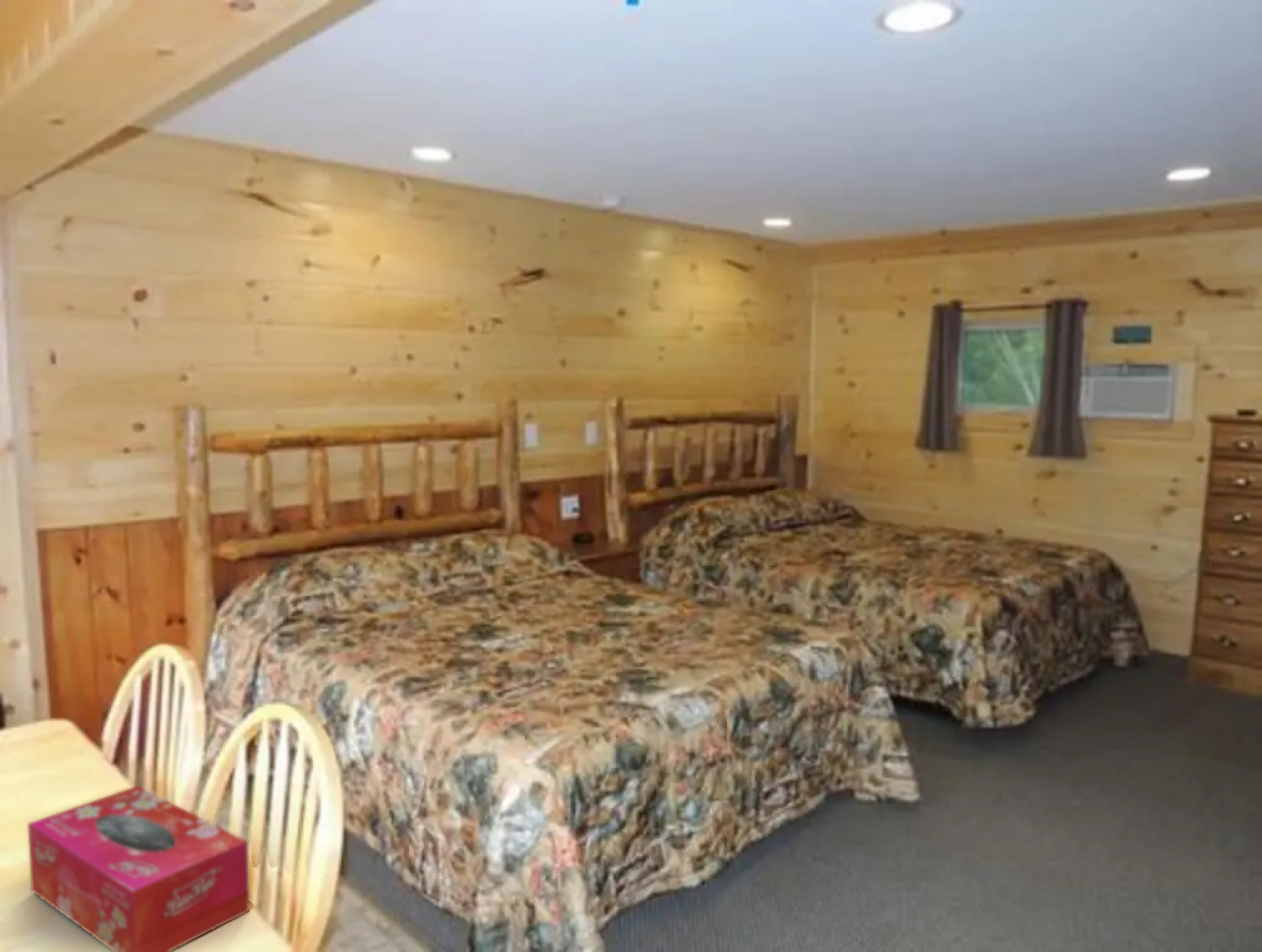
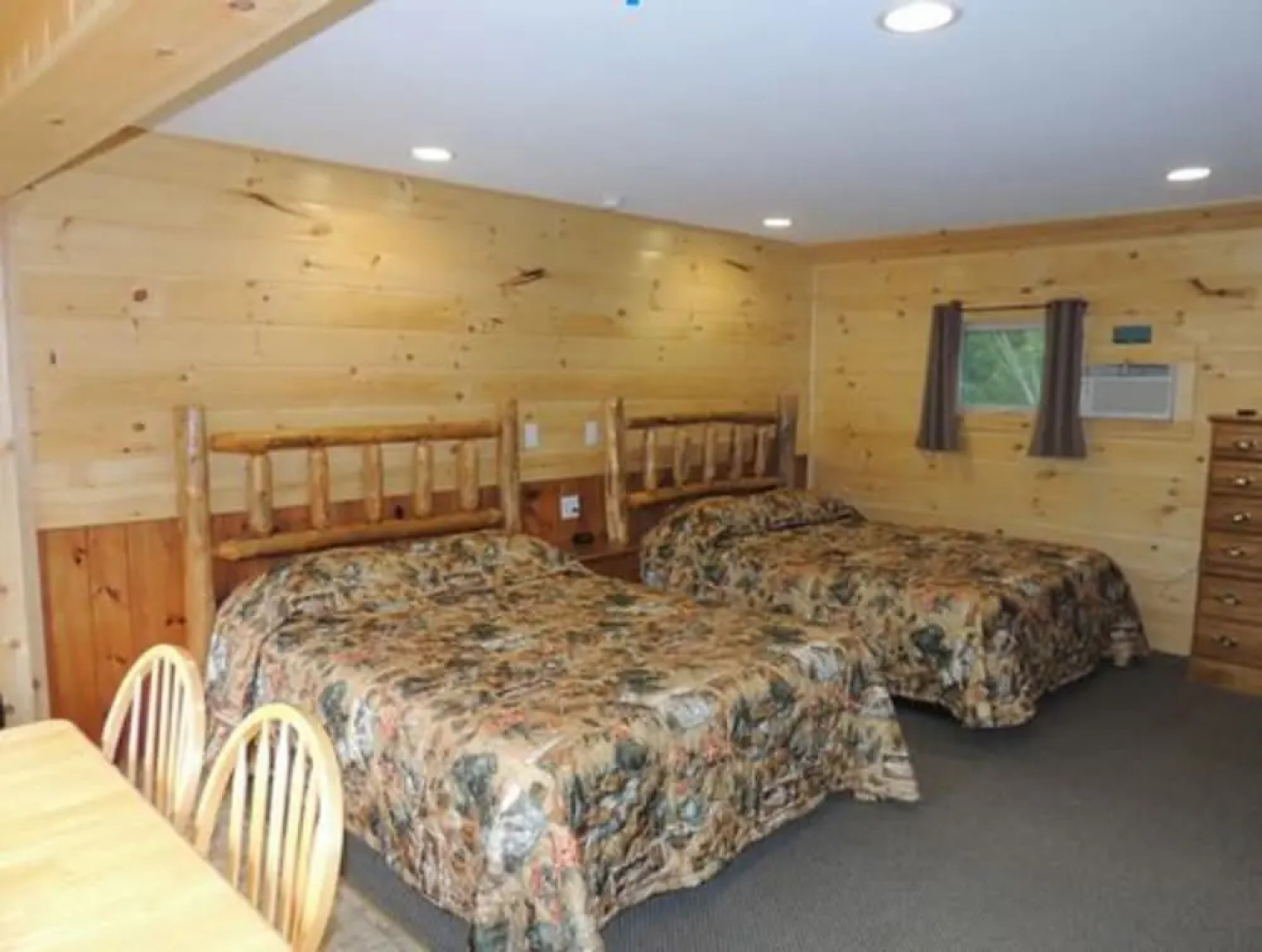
- tissue box [26,785,250,952]
